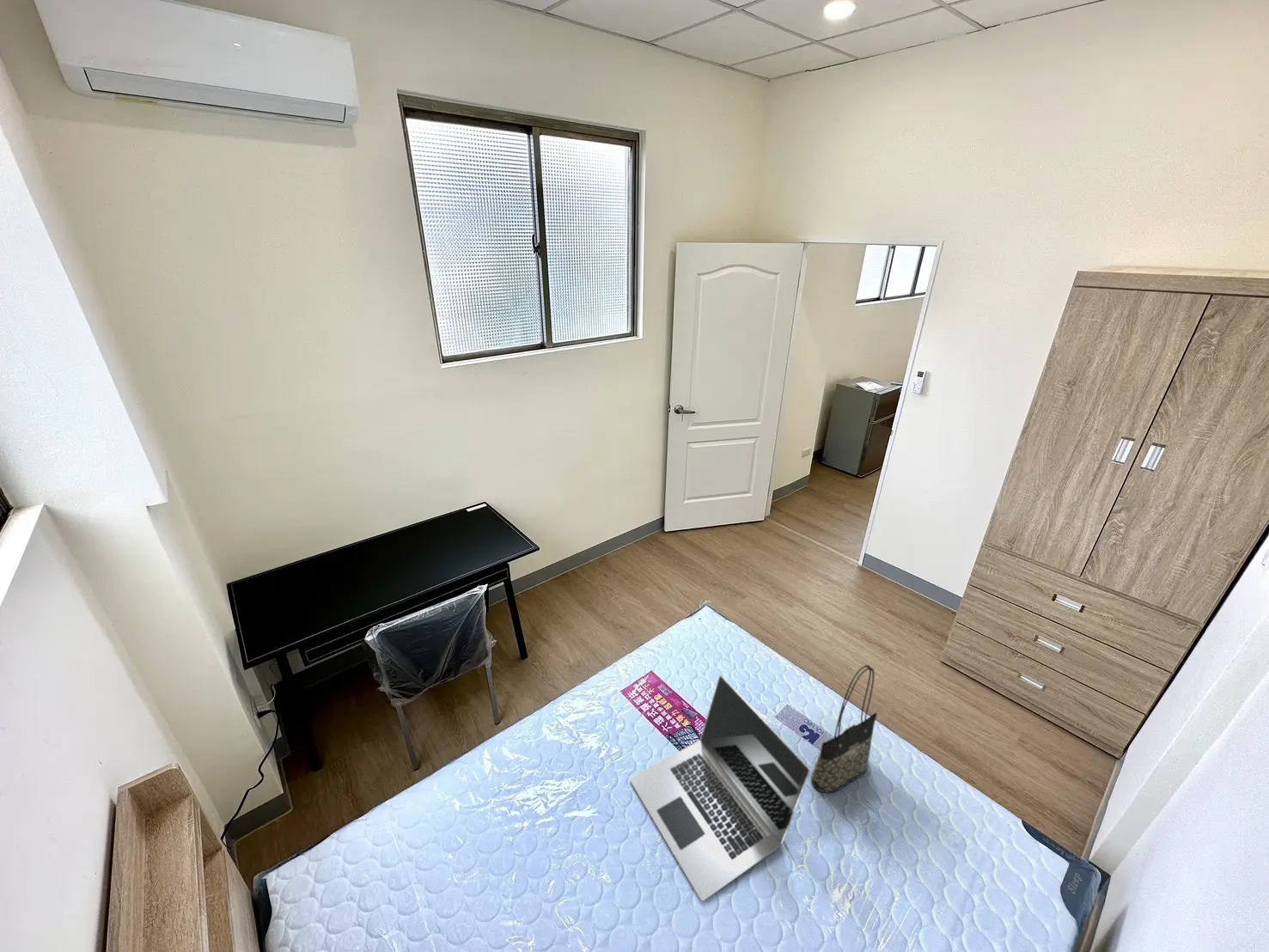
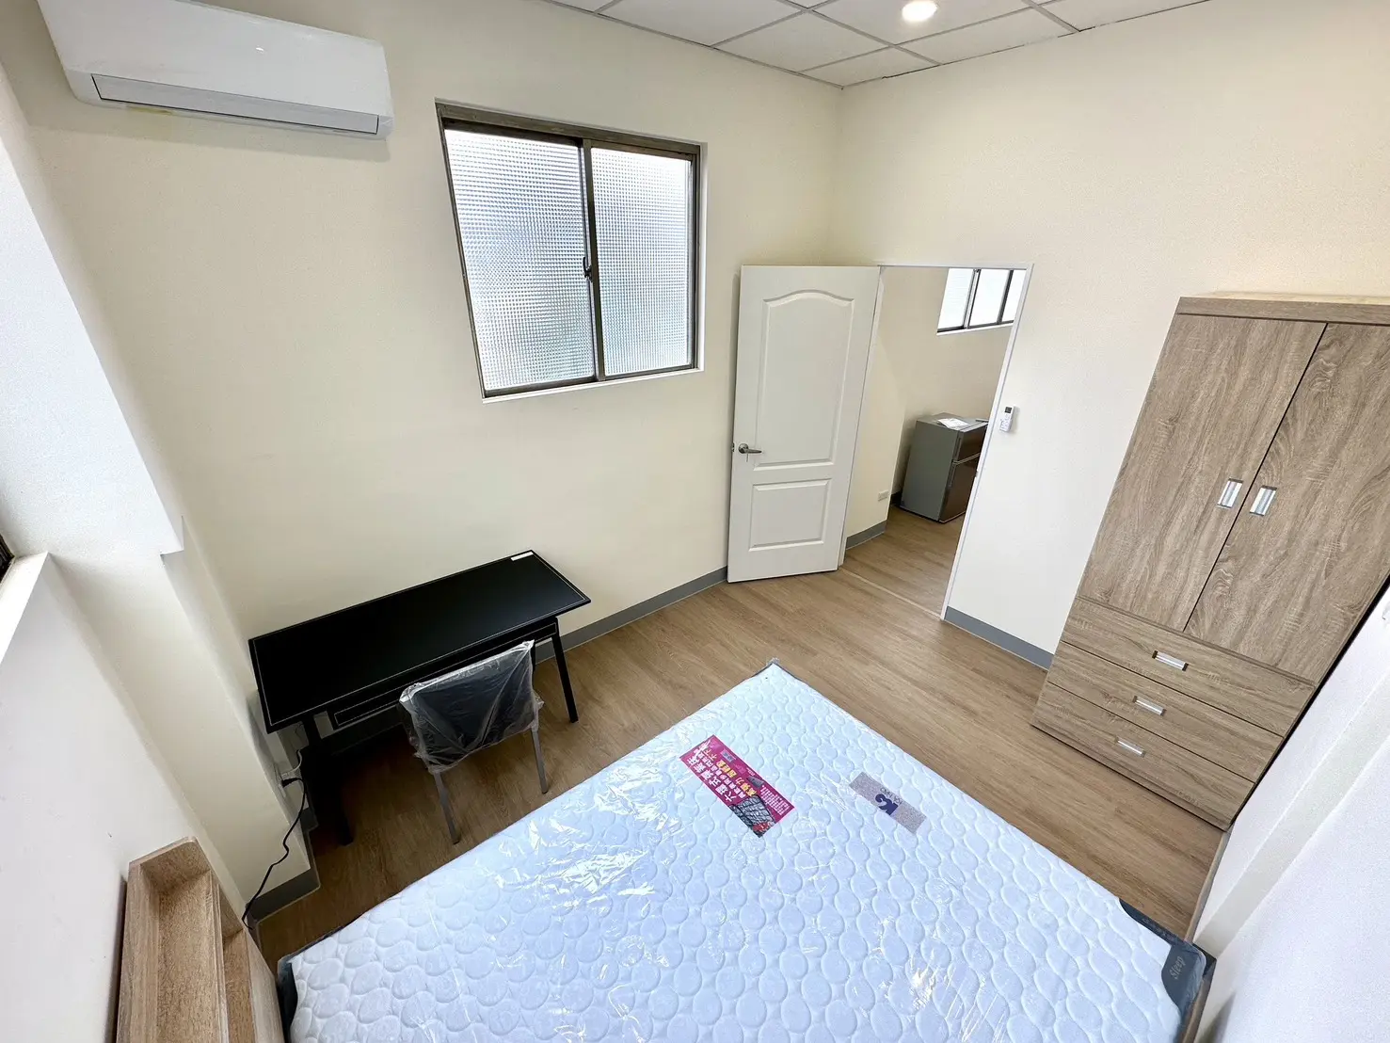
- tote bag [810,664,878,793]
- laptop [629,674,812,902]
